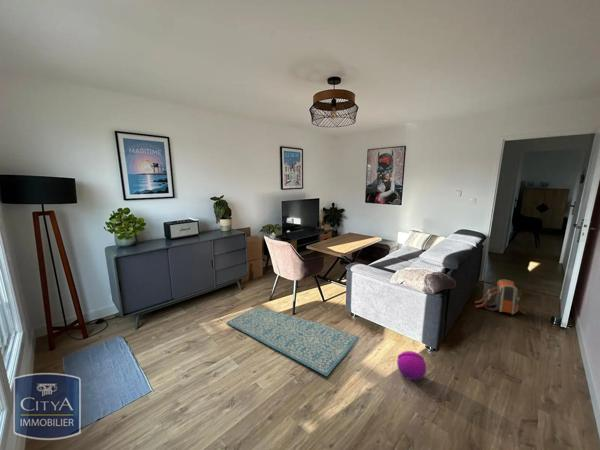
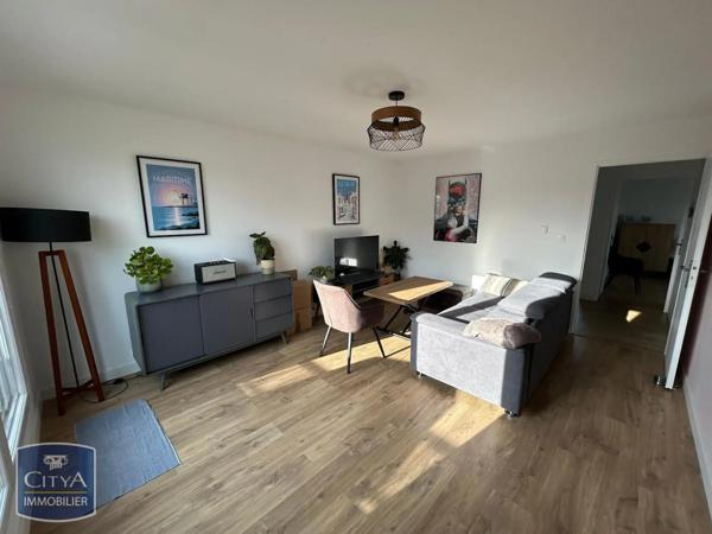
- backpack [474,279,527,315]
- rug [225,306,361,377]
- ball [396,350,427,381]
